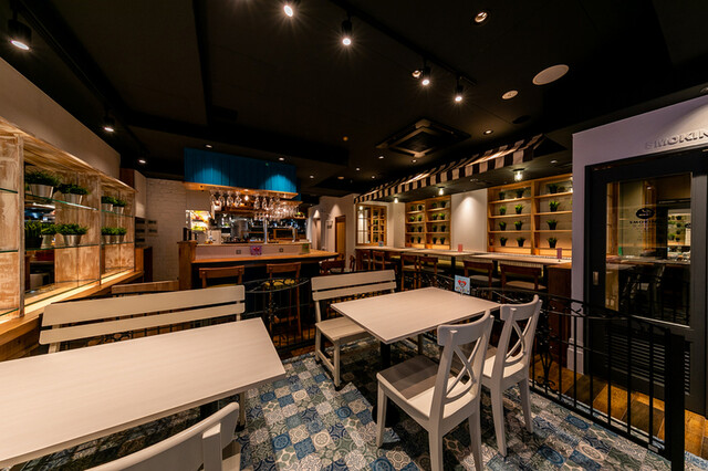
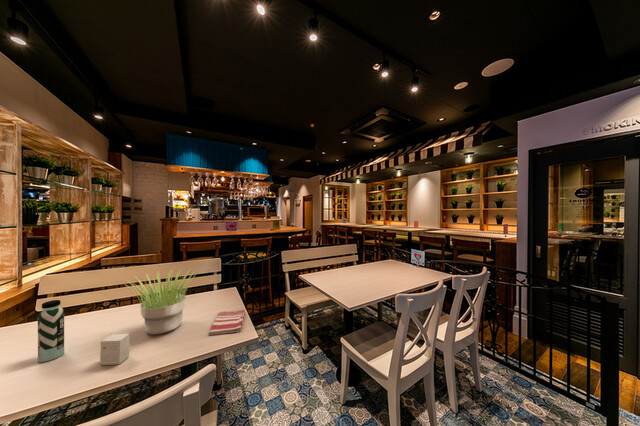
+ potted plant [125,268,195,336]
+ small box [99,333,131,366]
+ dish towel [208,309,246,336]
+ water bottle [37,299,65,363]
